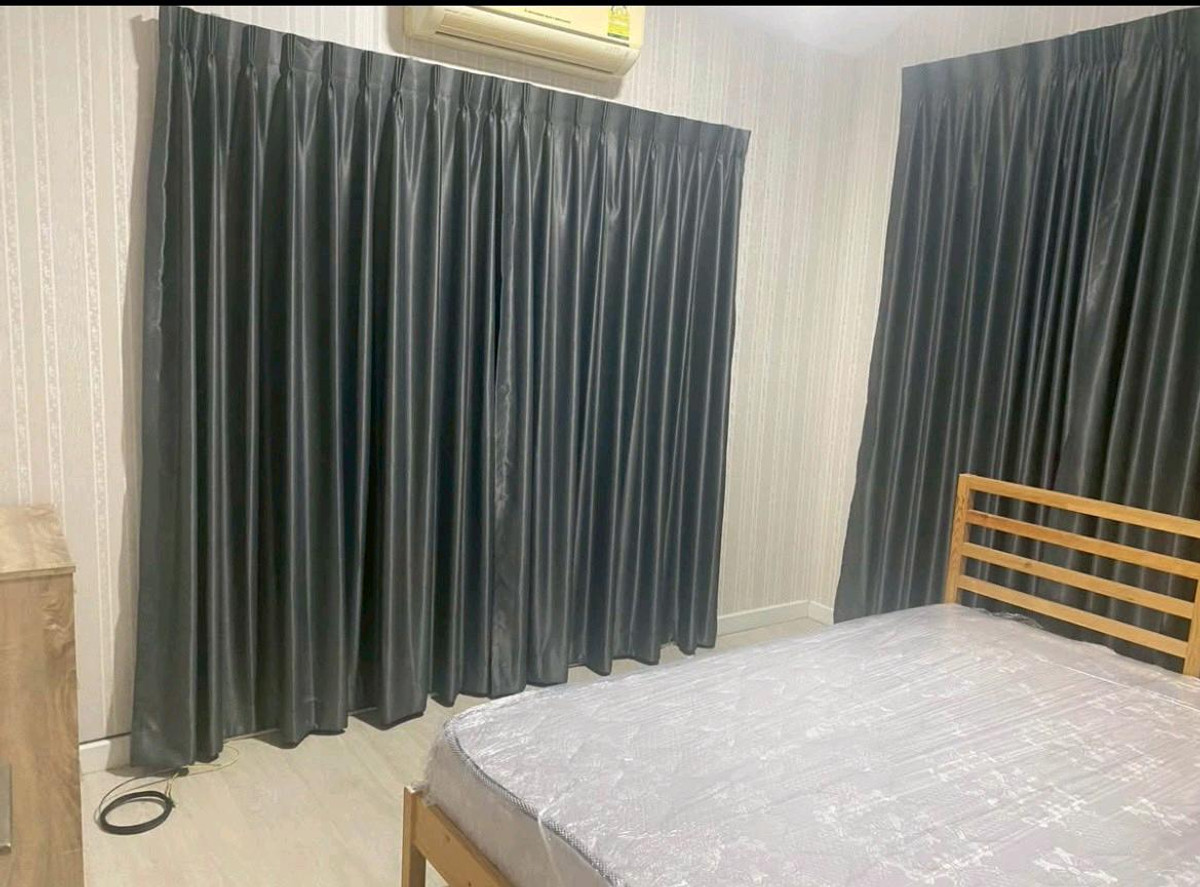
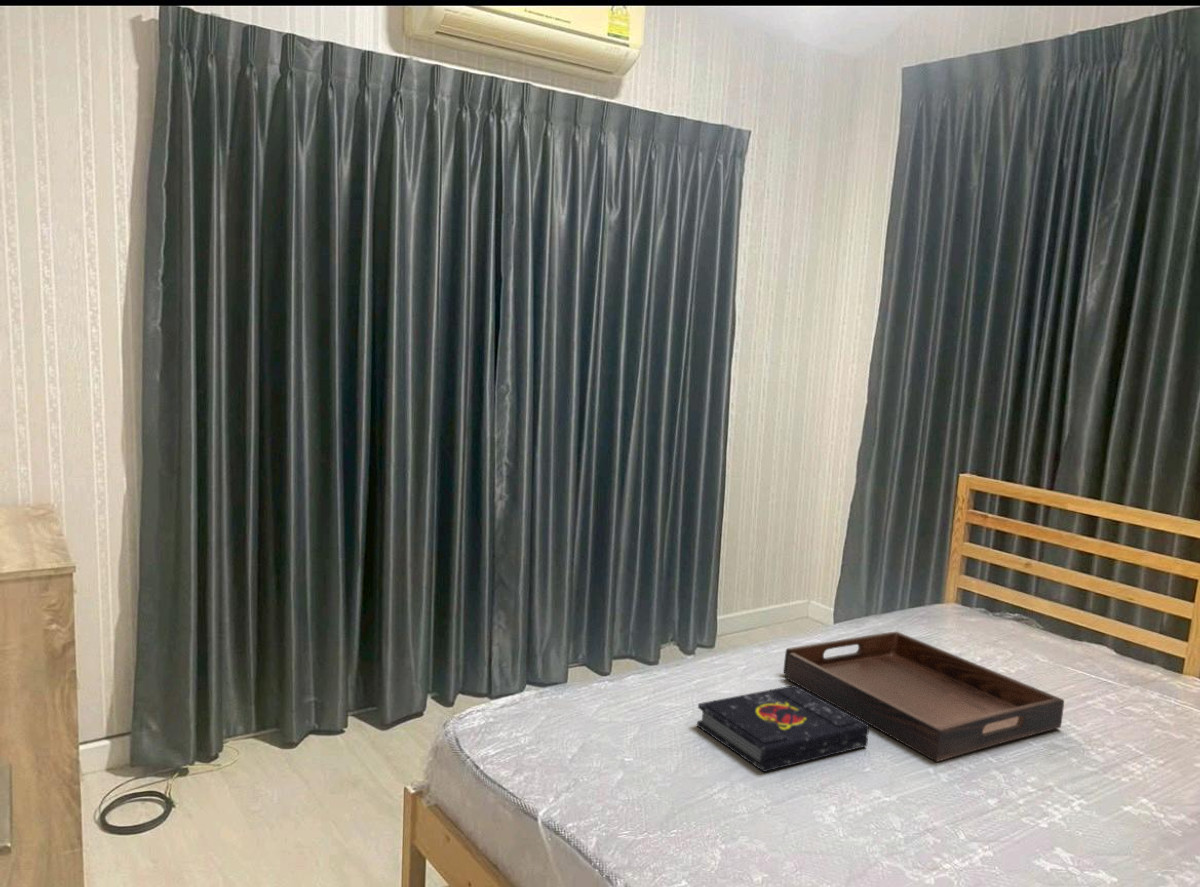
+ serving tray [783,631,1065,763]
+ book [696,684,870,773]
